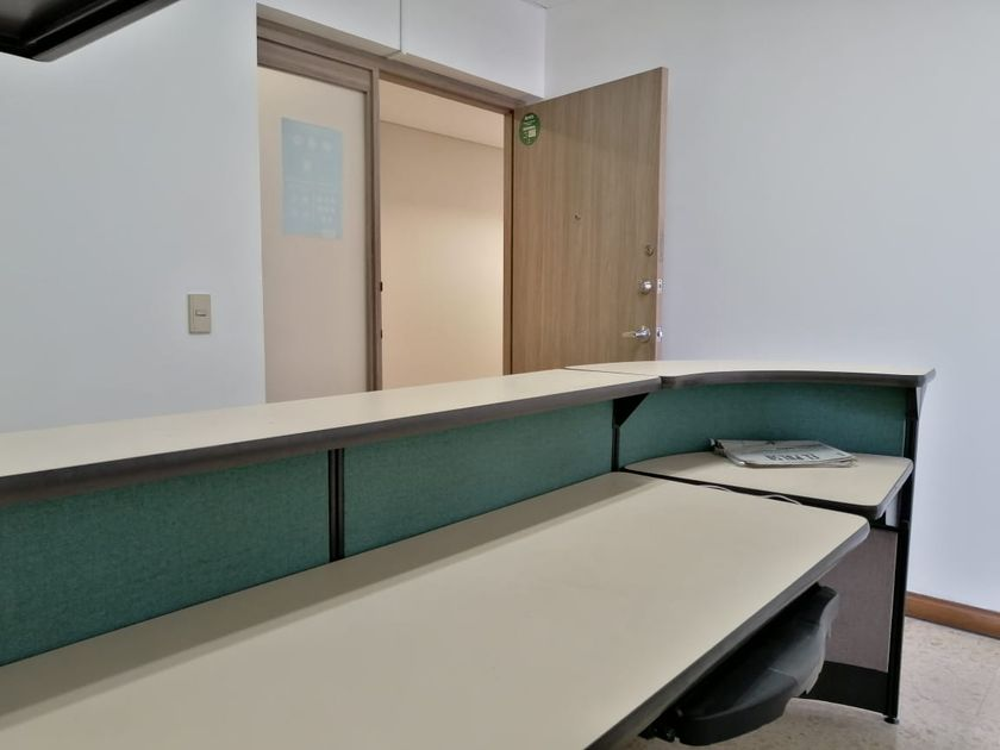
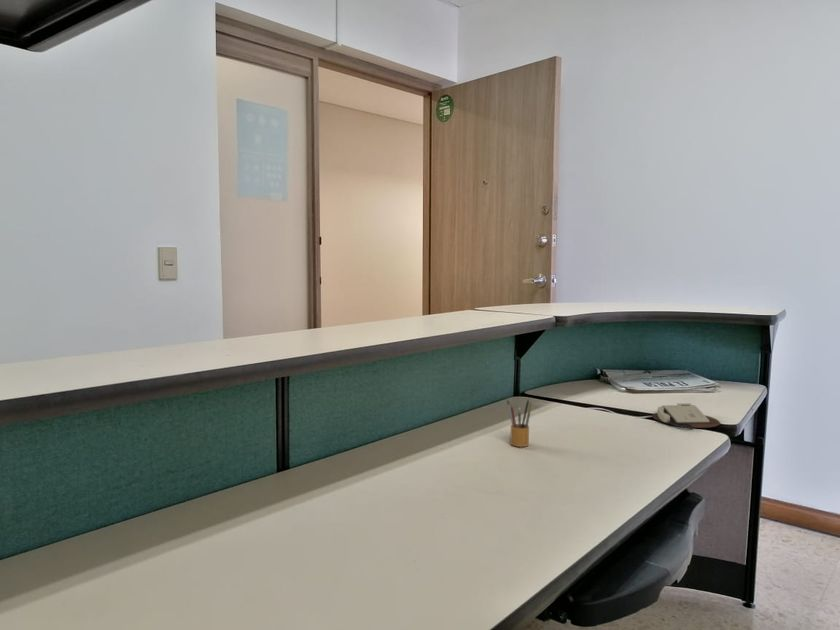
+ pencil box [506,397,533,448]
+ telephone [652,402,721,430]
